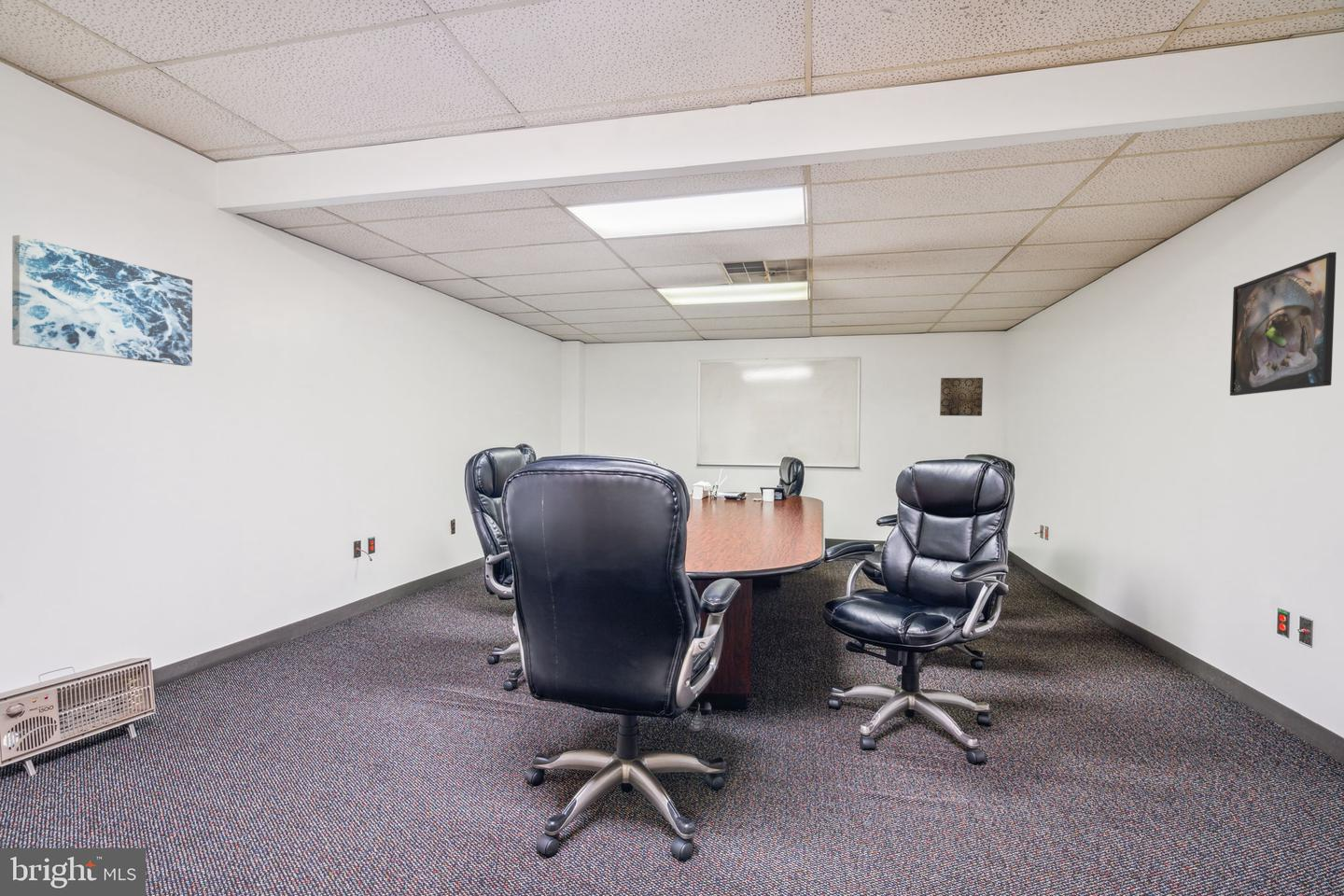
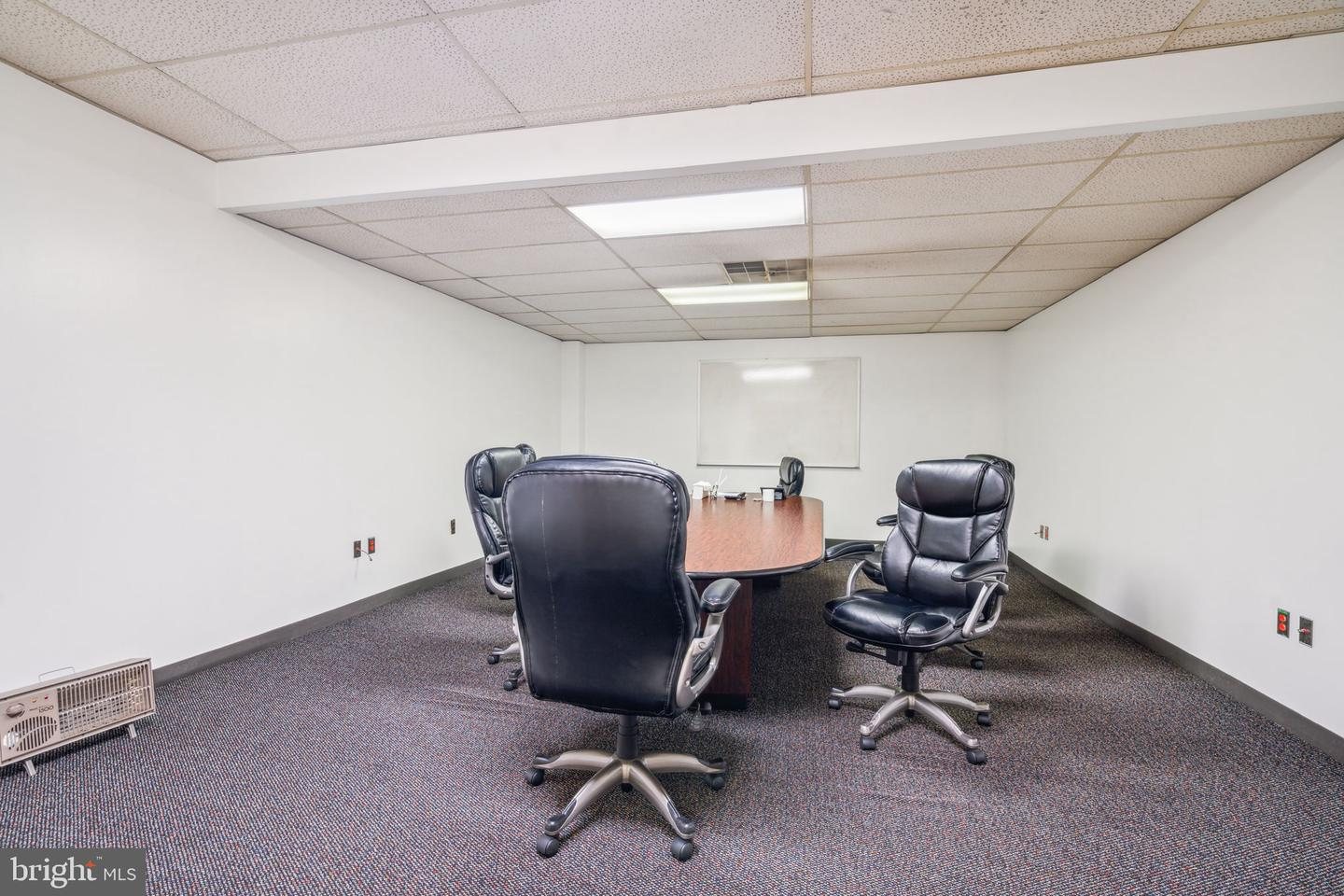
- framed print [1229,251,1337,397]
- wall art [939,377,984,417]
- wall art [11,234,193,367]
